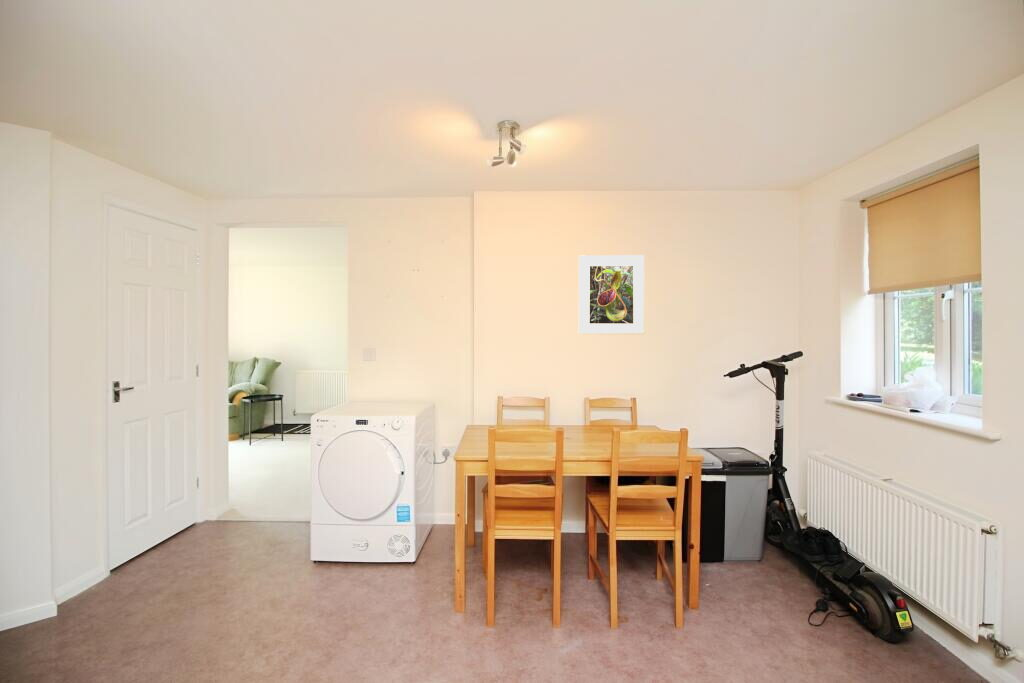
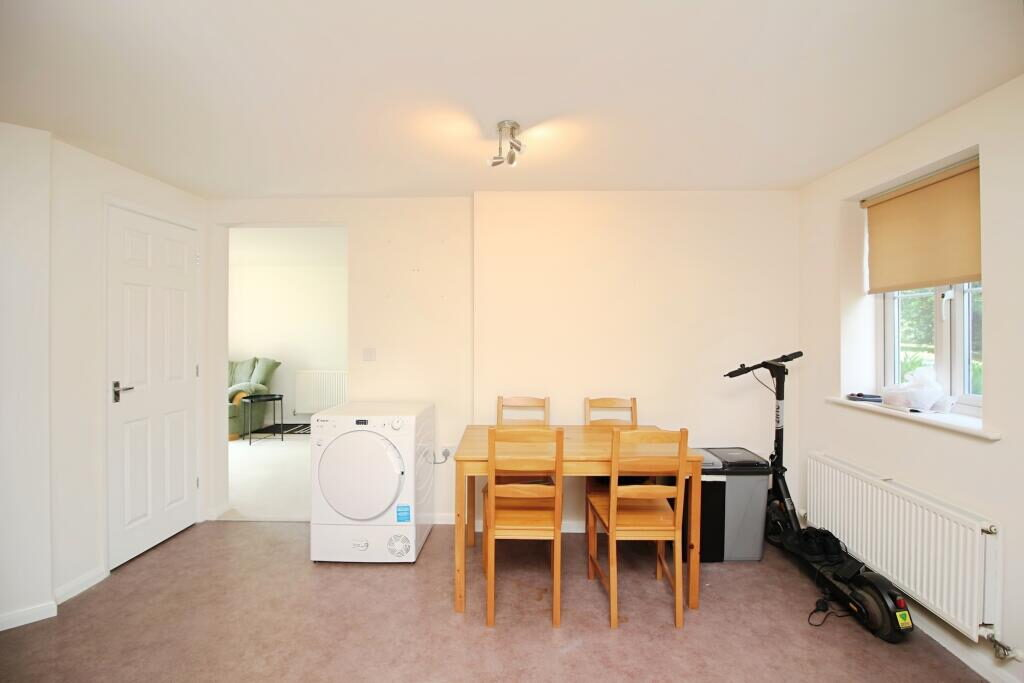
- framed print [578,254,645,335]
